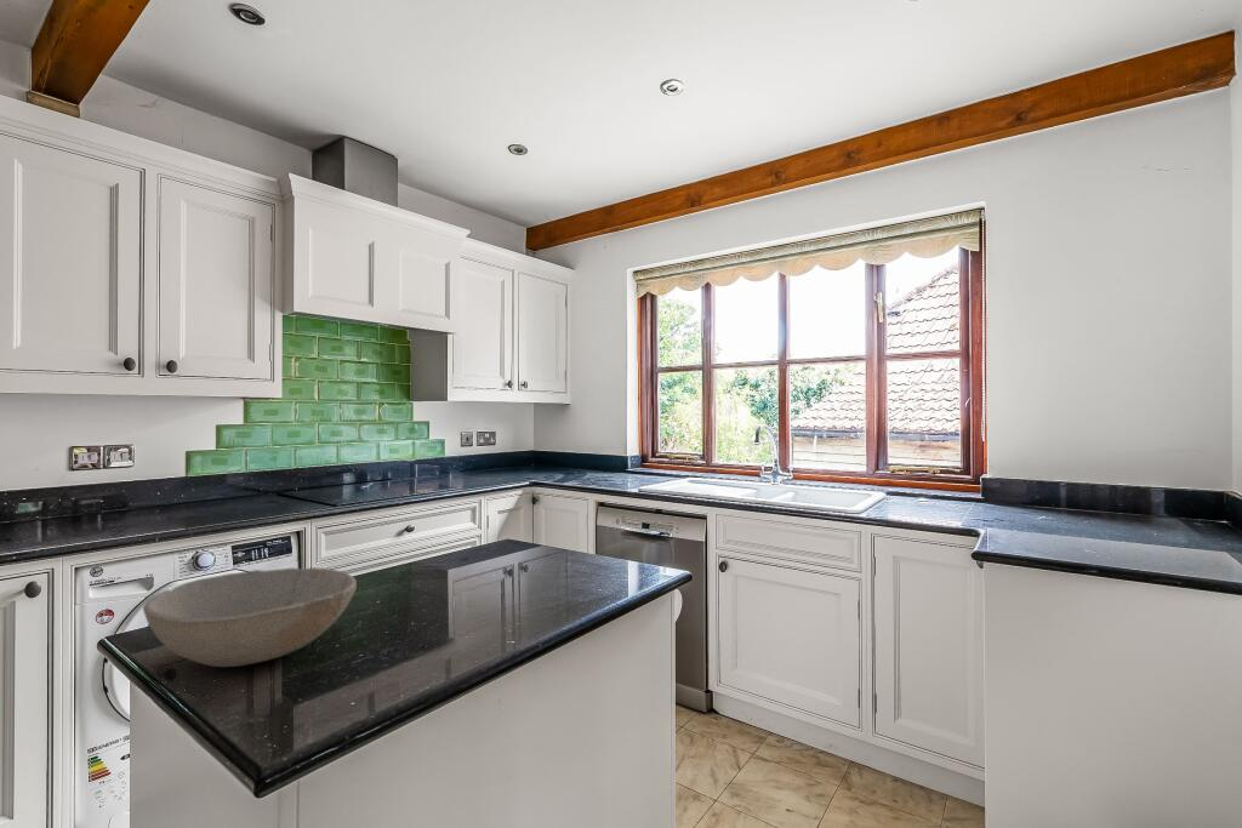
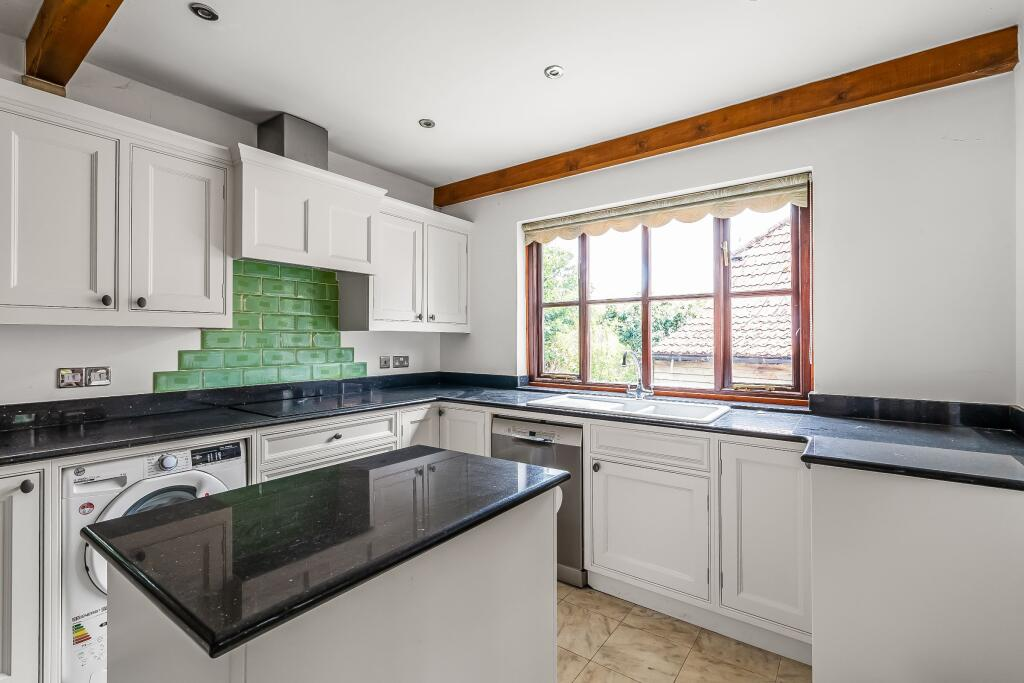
- bowl [142,566,358,668]
